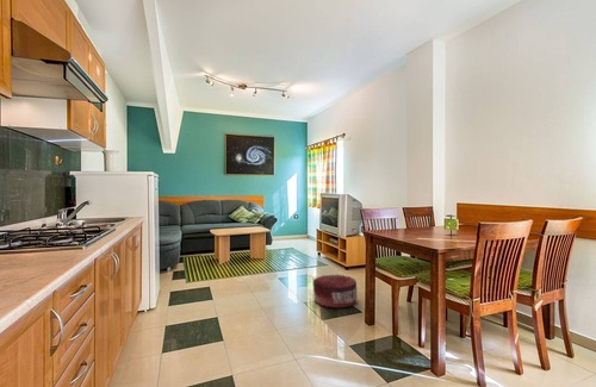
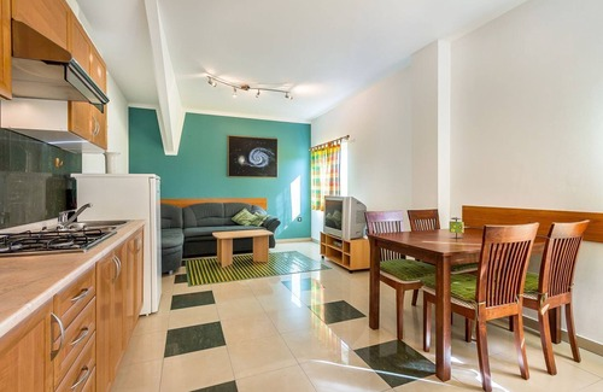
- pouf [312,273,359,308]
